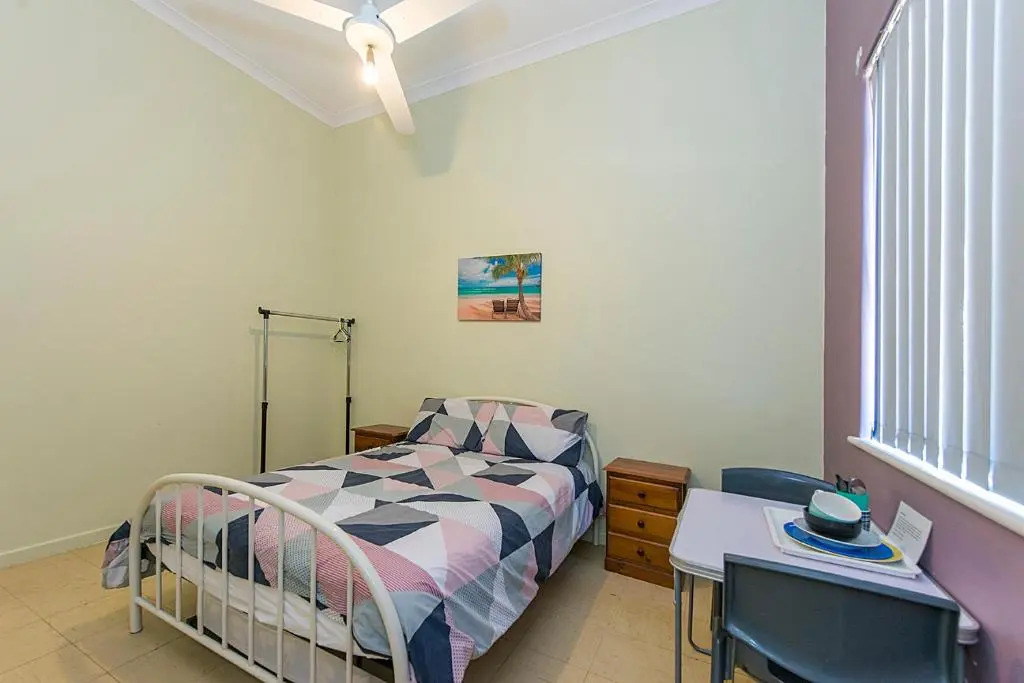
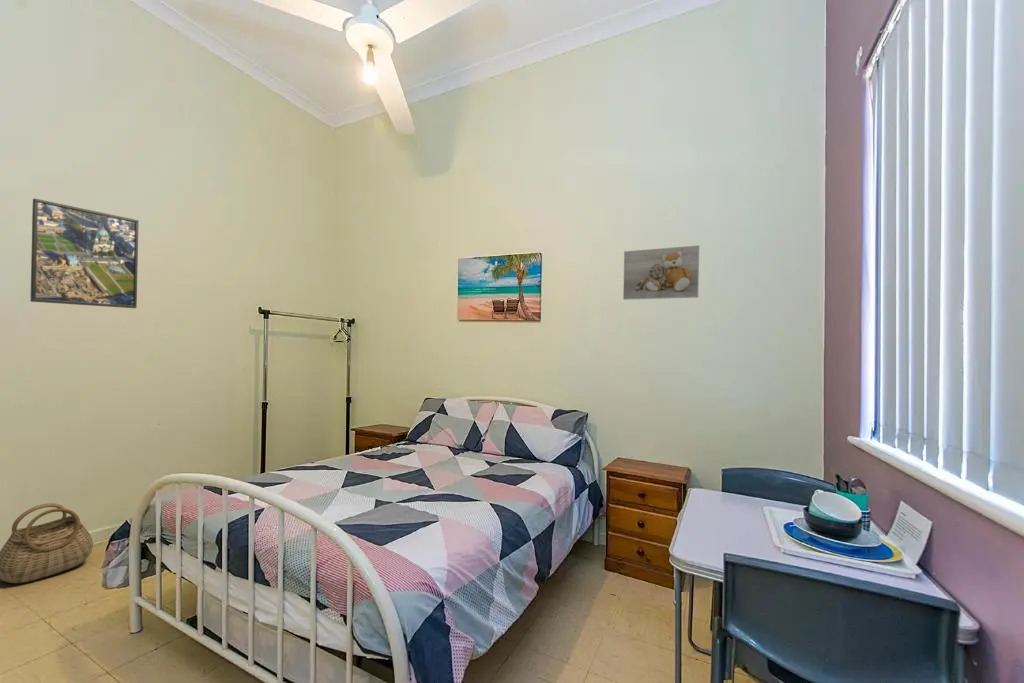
+ basket [0,502,94,584]
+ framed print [622,244,700,301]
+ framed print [29,197,140,309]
